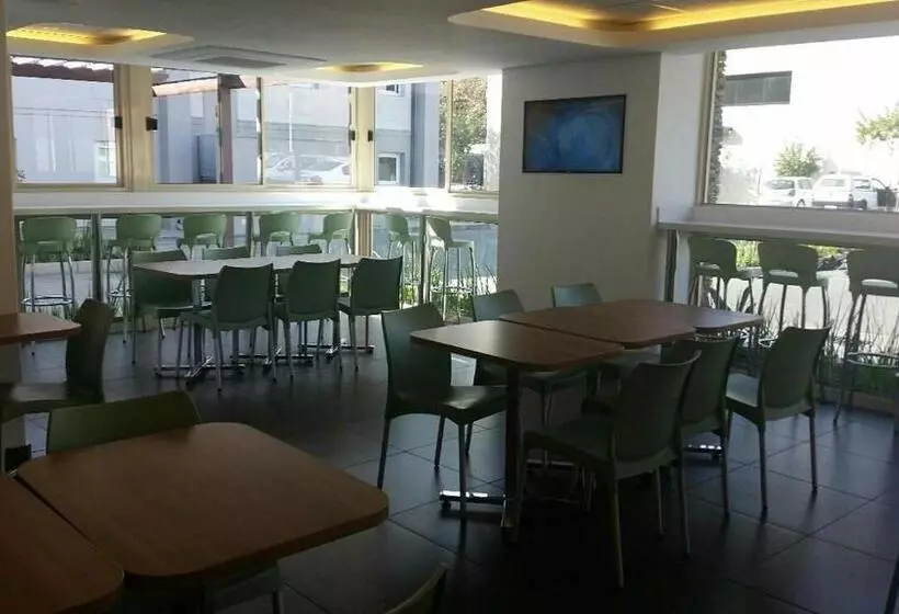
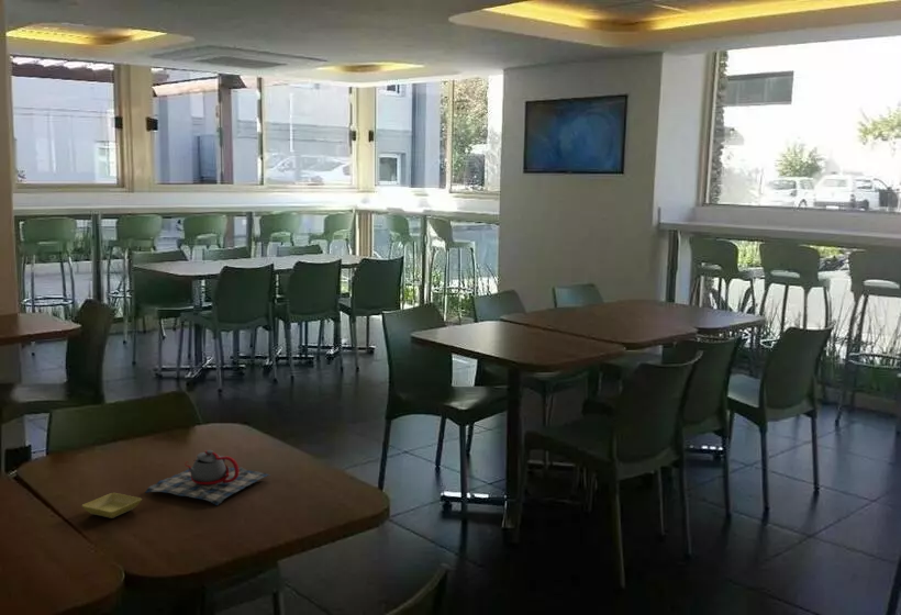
+ teapot [144,449,270,506]
+ saucer [81,492,143,519]
